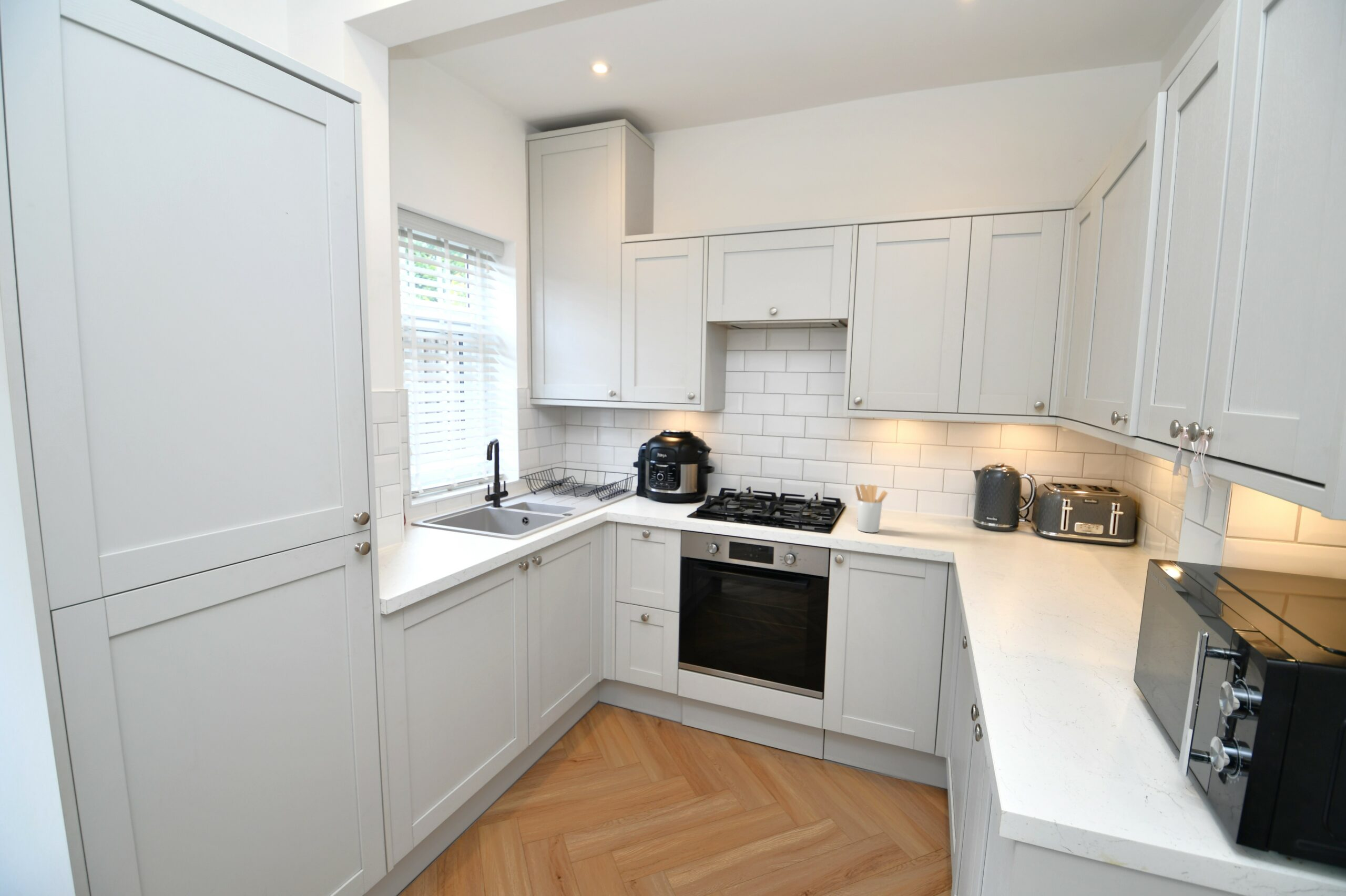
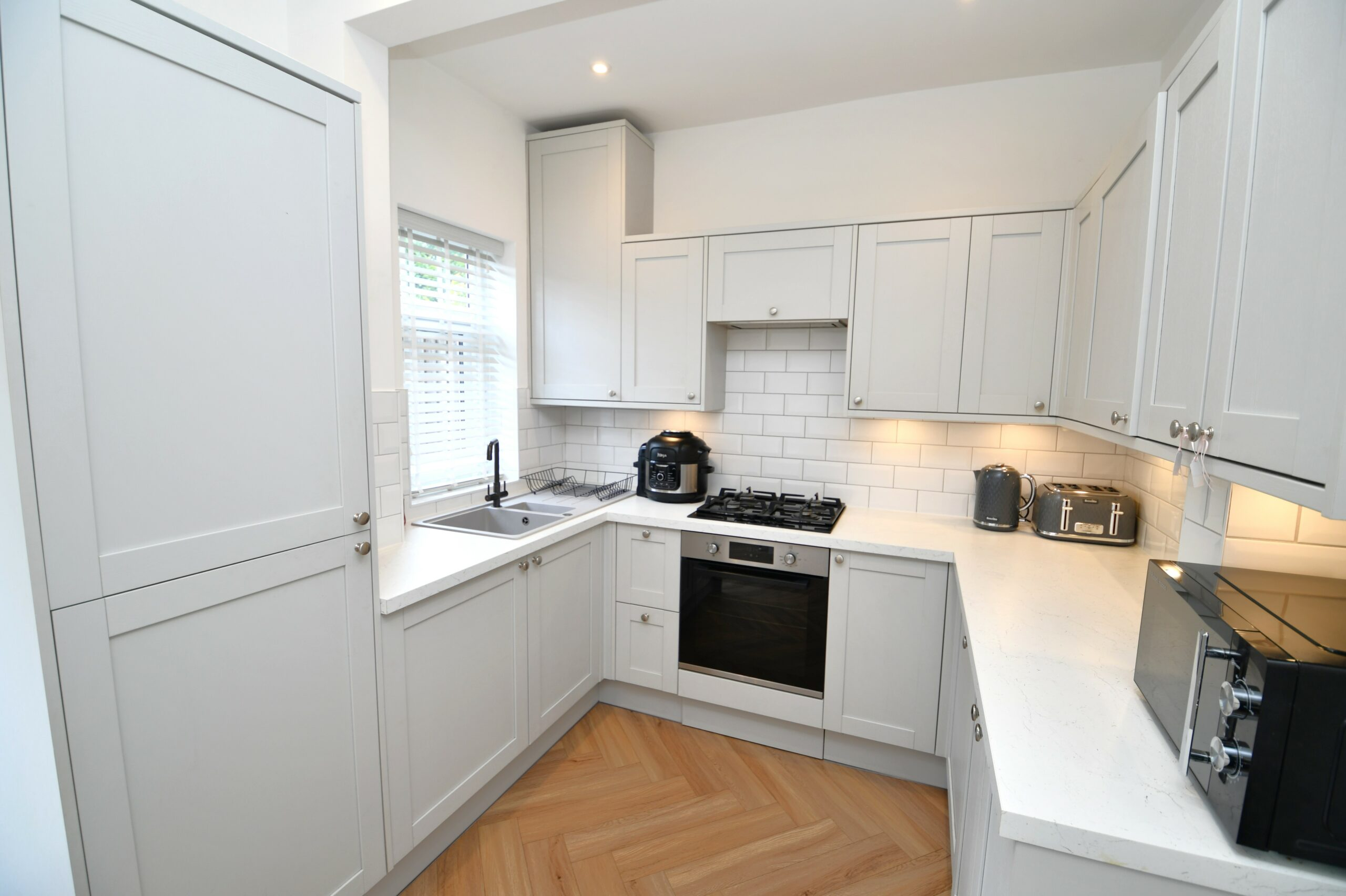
- utensil holder [855,484,888,533]
